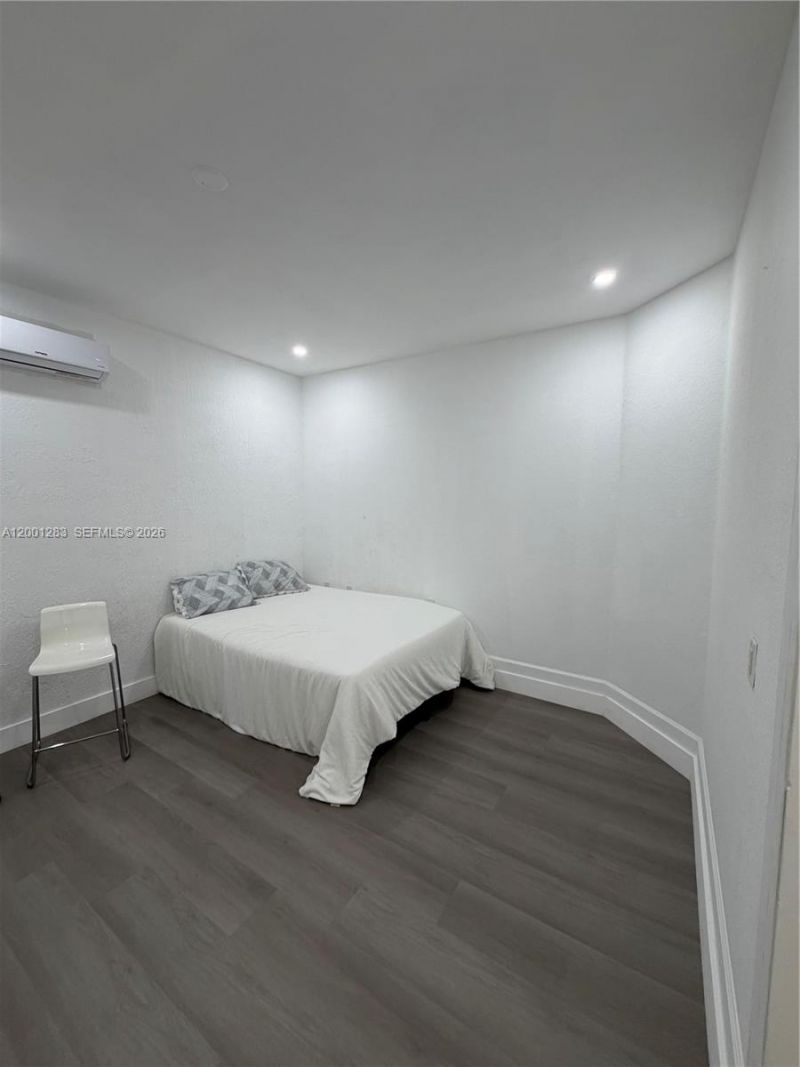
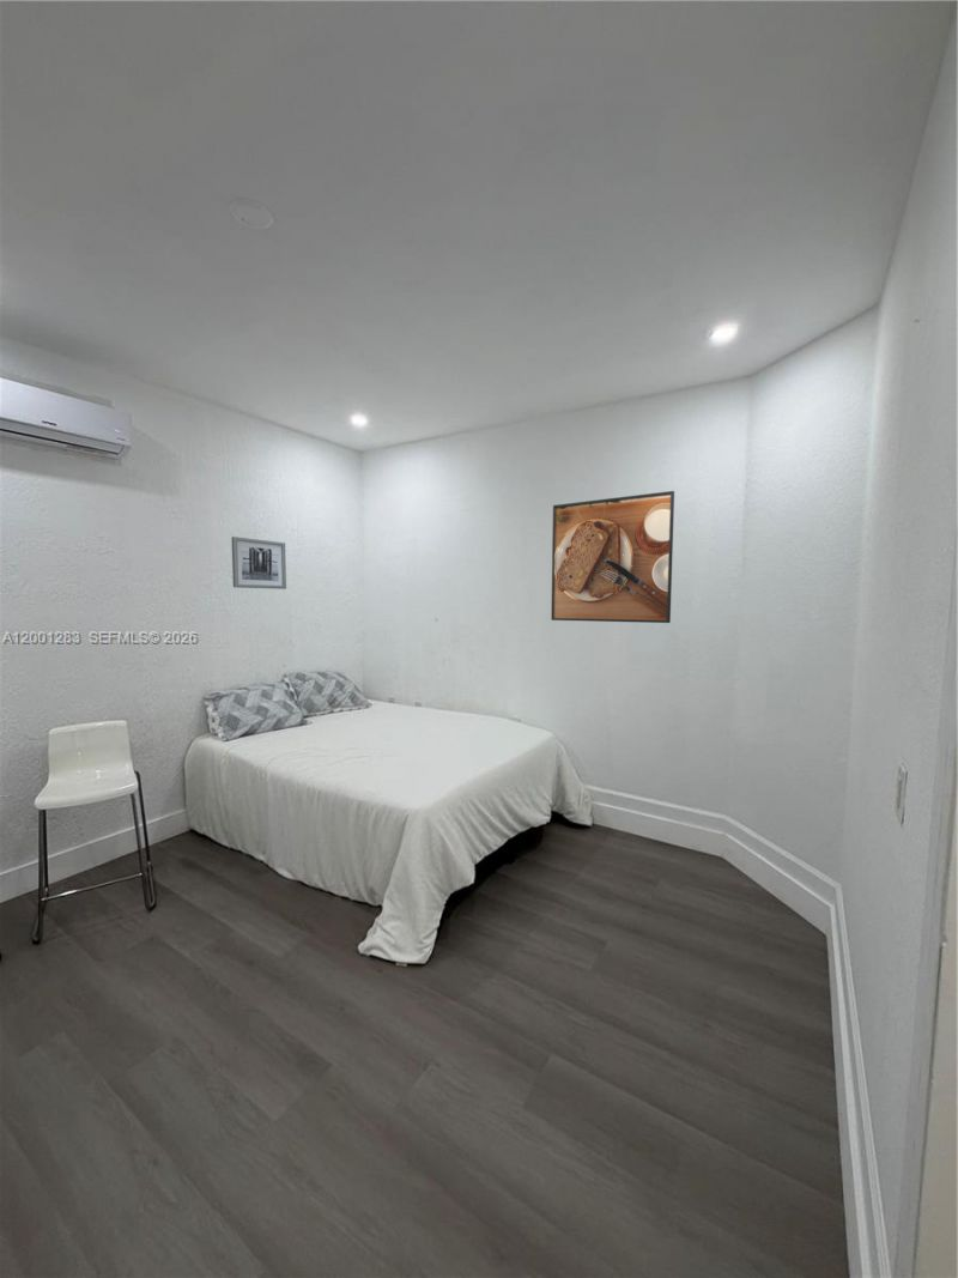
+ wall art [230,535,287,590]
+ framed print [550,490,675,624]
